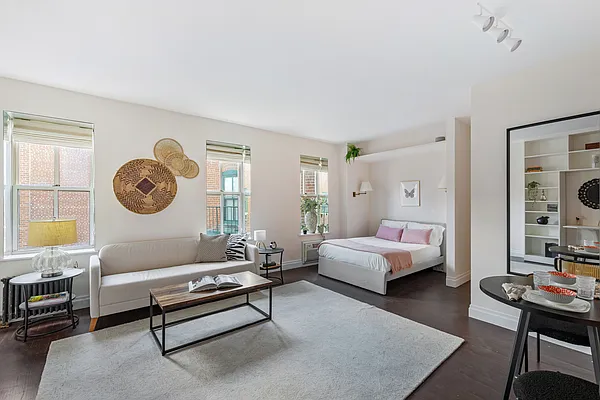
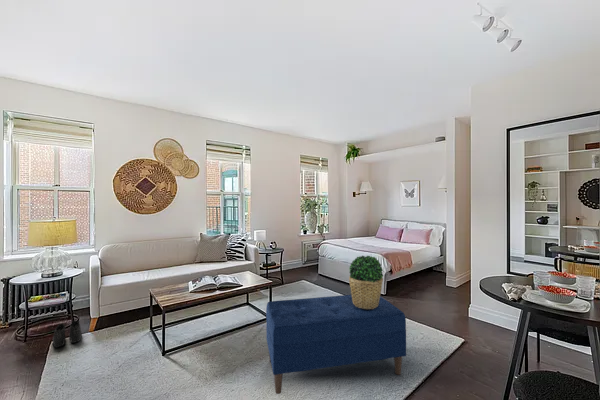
+ boots [52,320,82,348]
+ bench [265,294,407,395]
+ potted plant [348,255,384,309]
